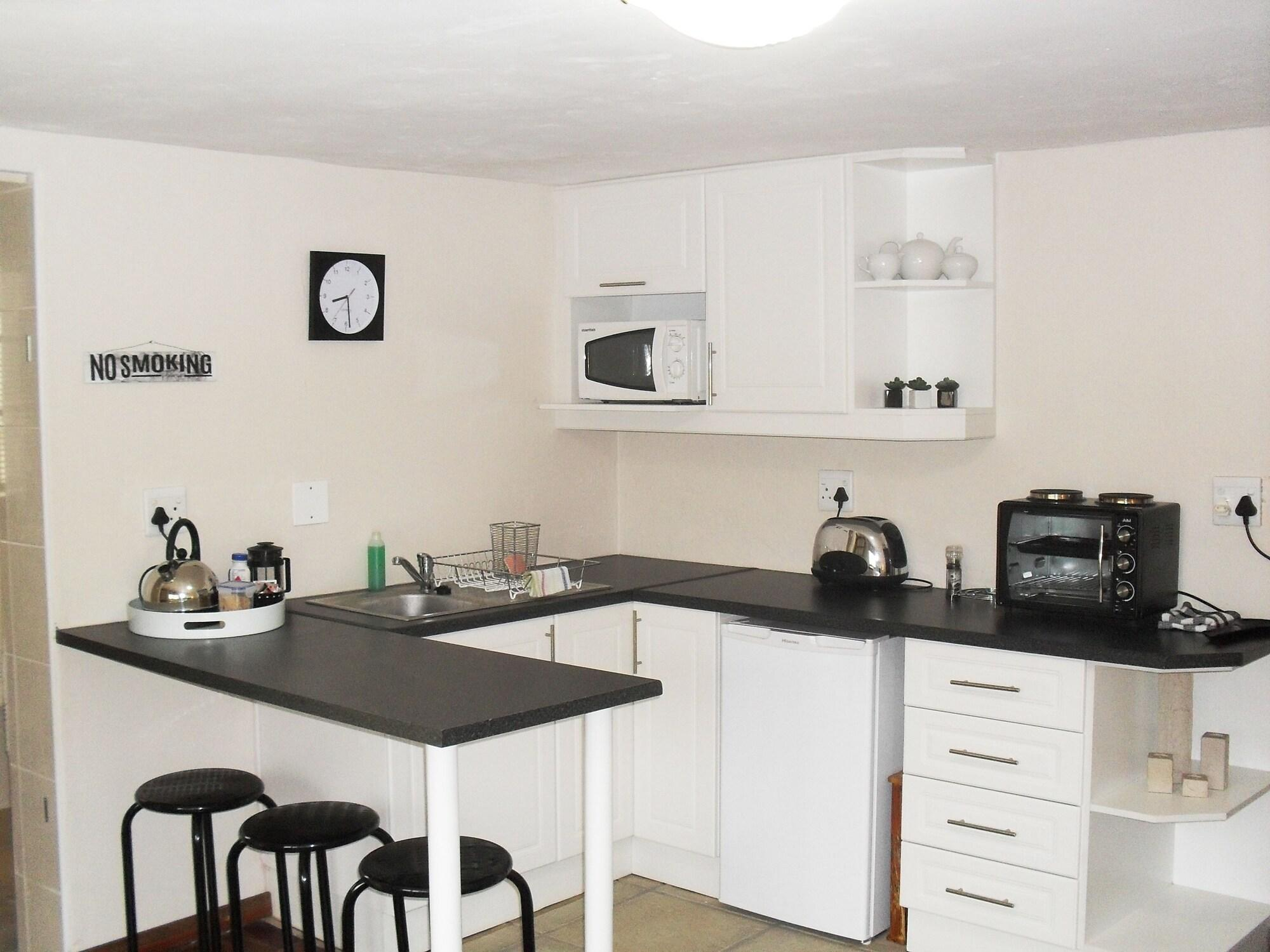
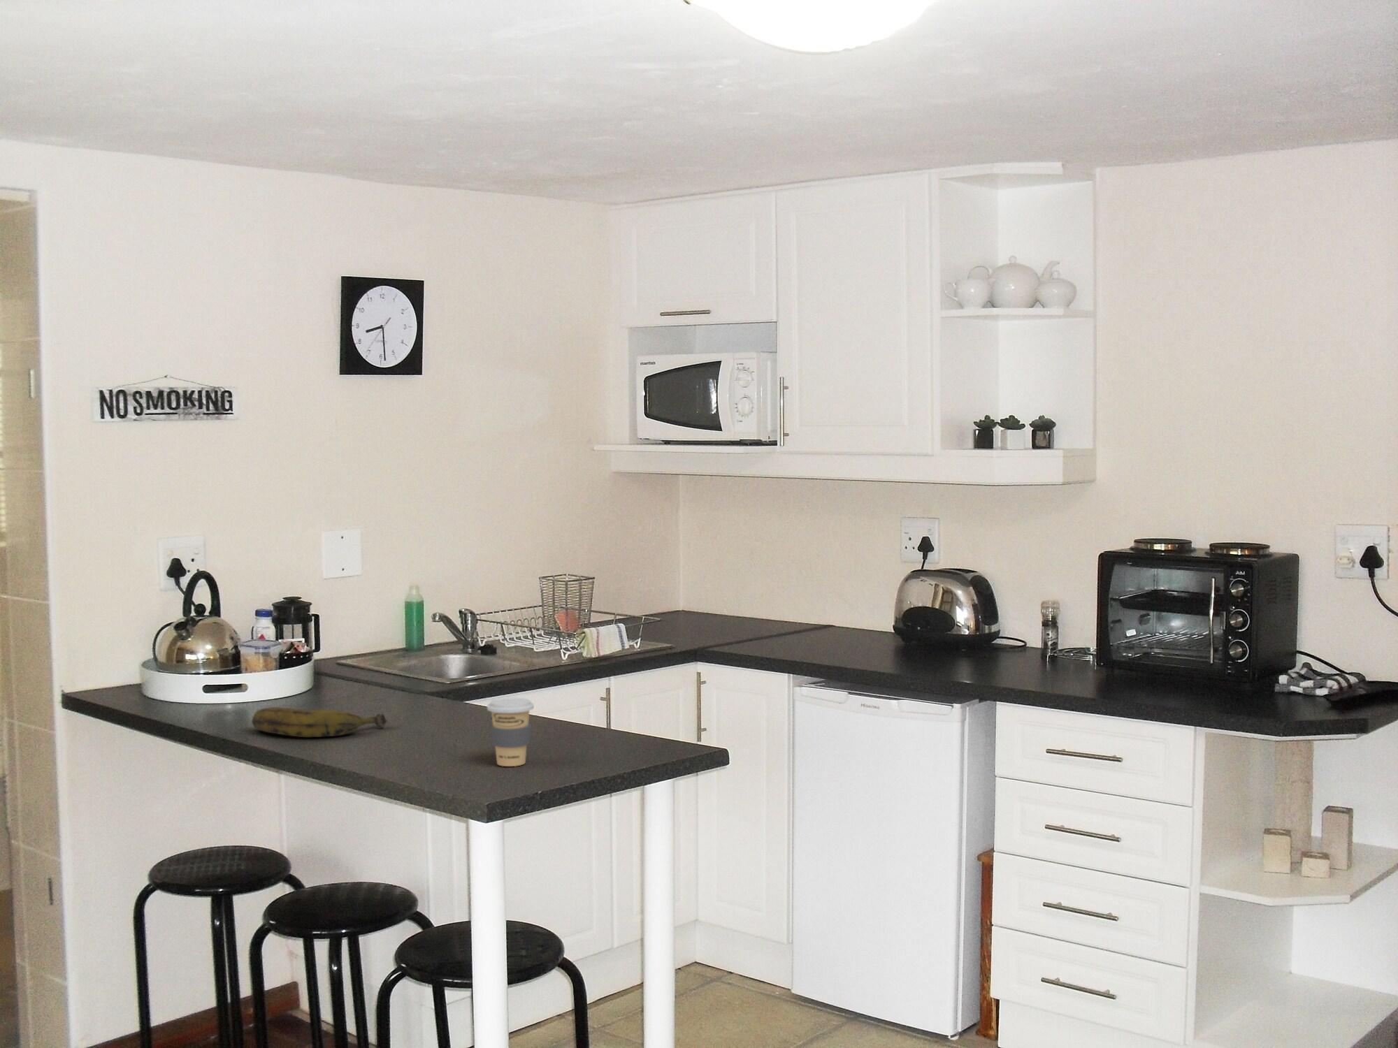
+ coffee cup [485,697,535,767]
+ banana [251,707,387,738]
